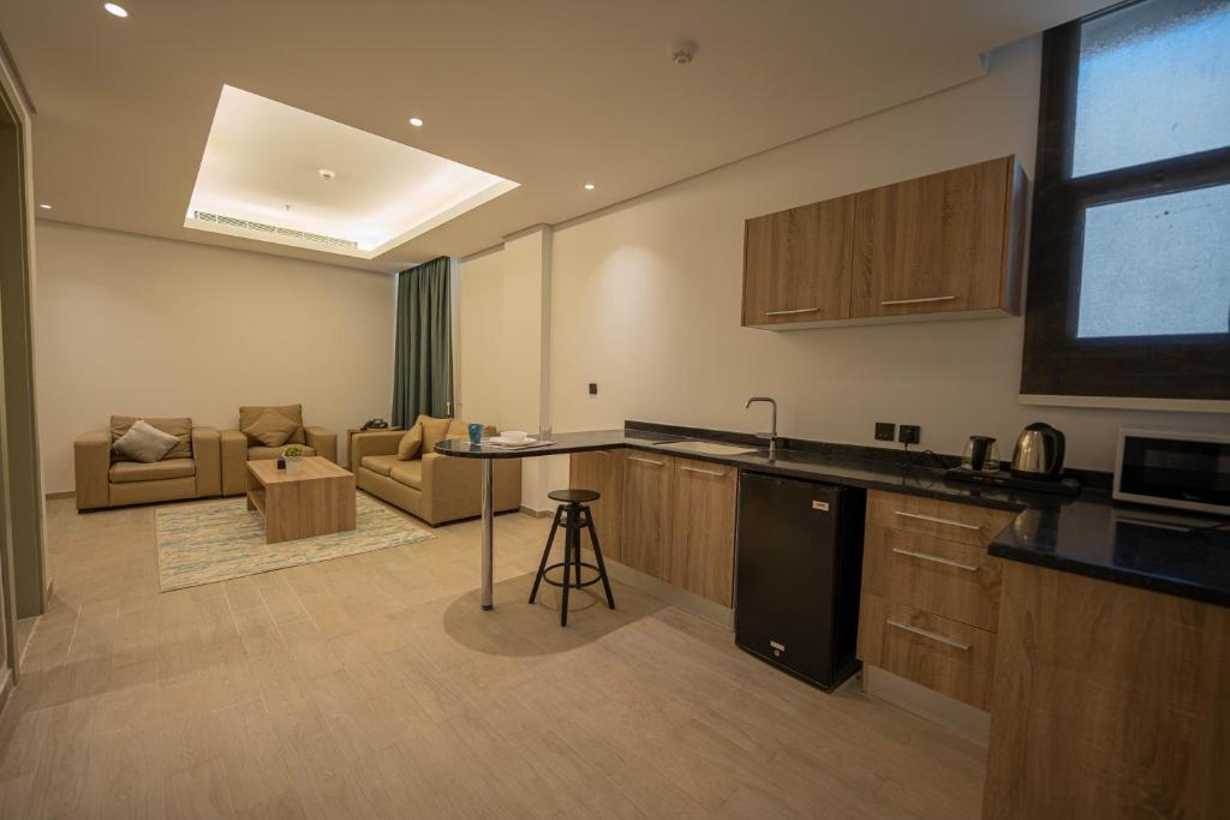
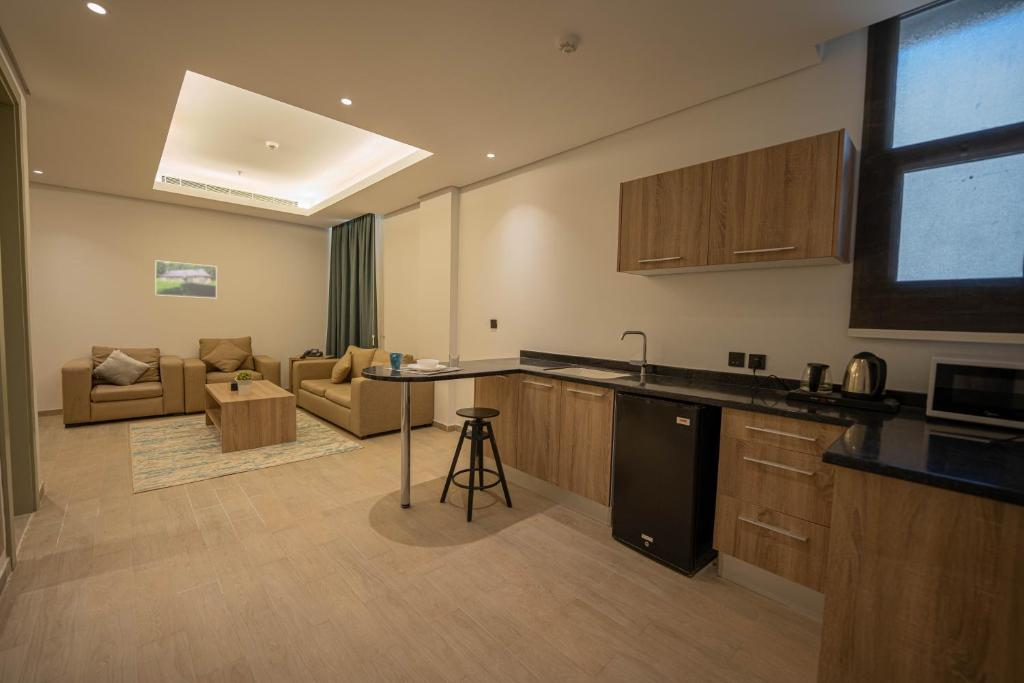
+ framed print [154,259,218,299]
